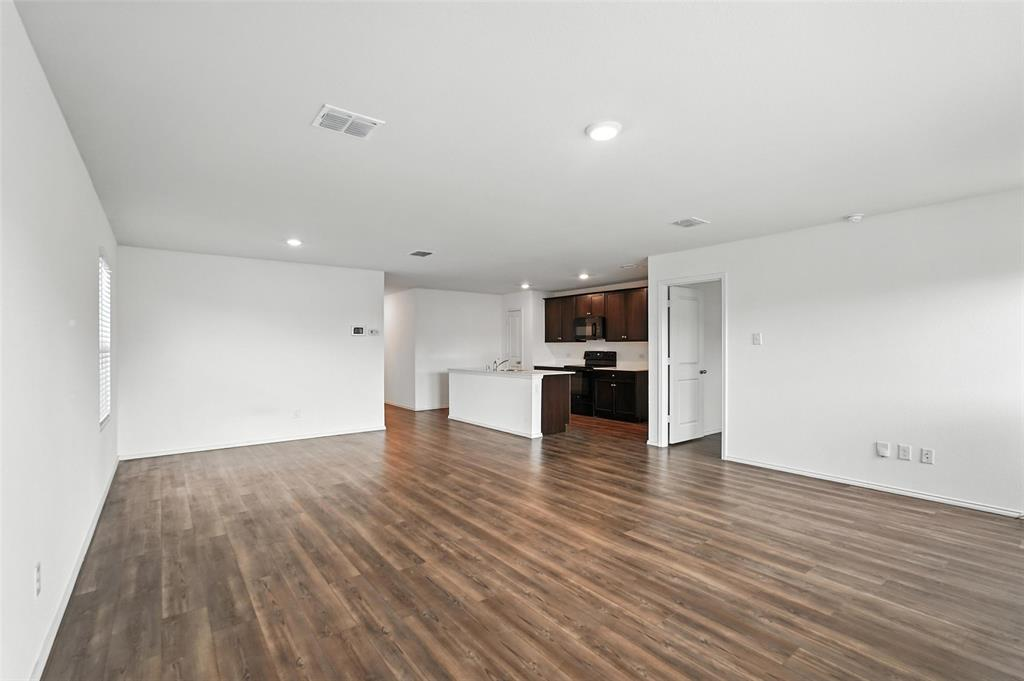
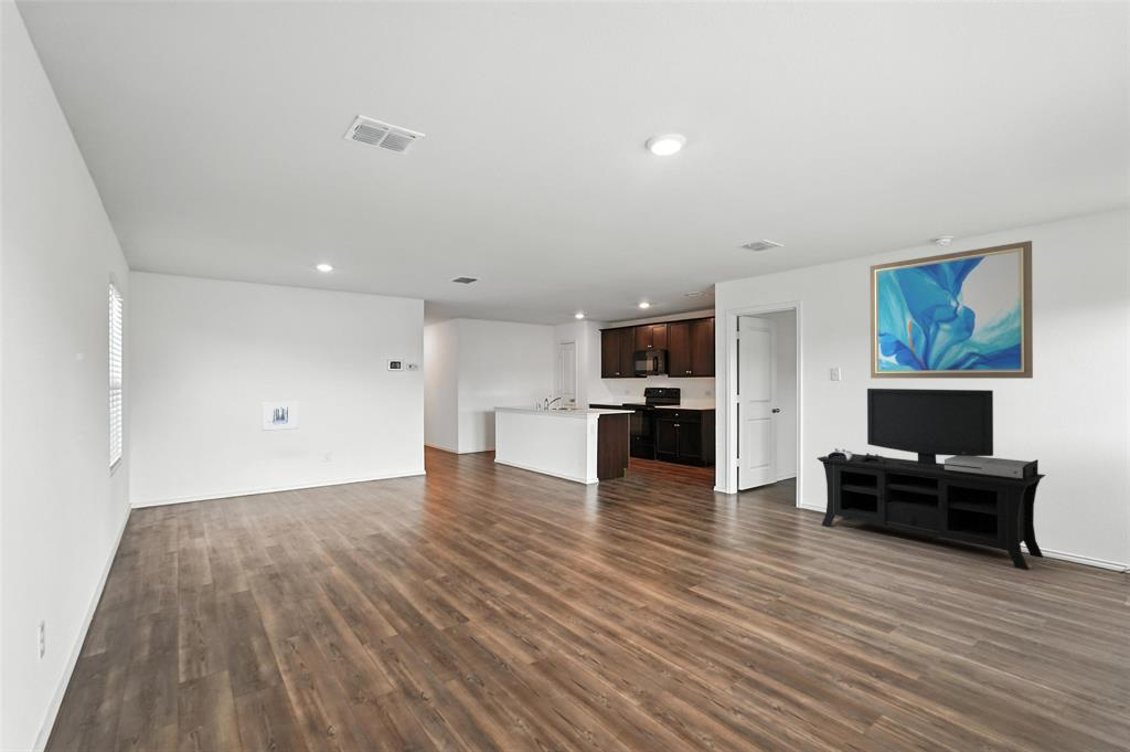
+ wall art [262,401,299,432]
+ wall art [870,240,1034,380]
+ media console [817,388,1046,571]
